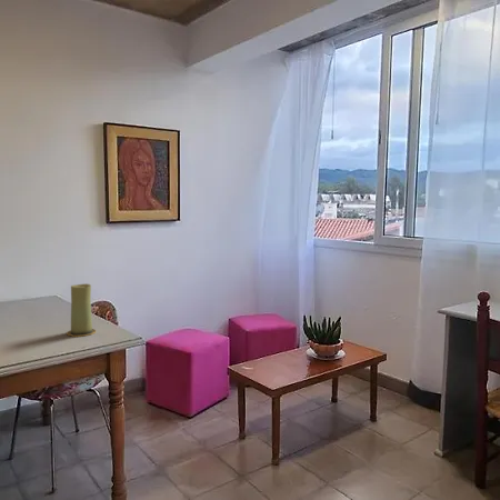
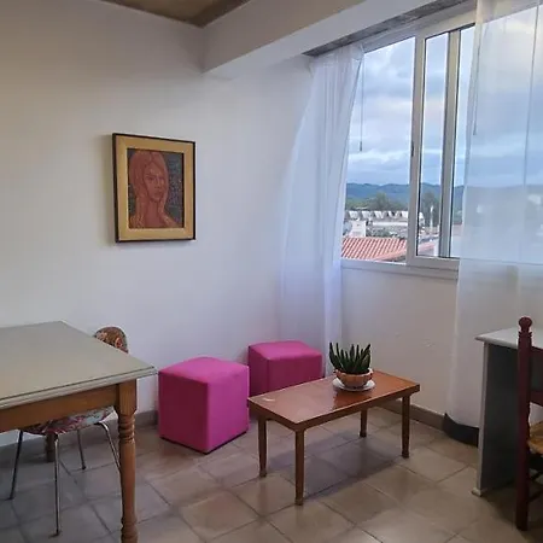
- candle [66,282,97,338]
